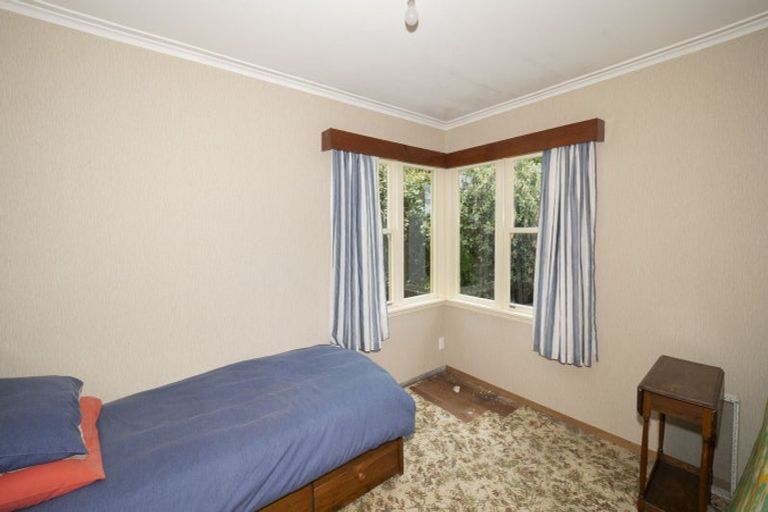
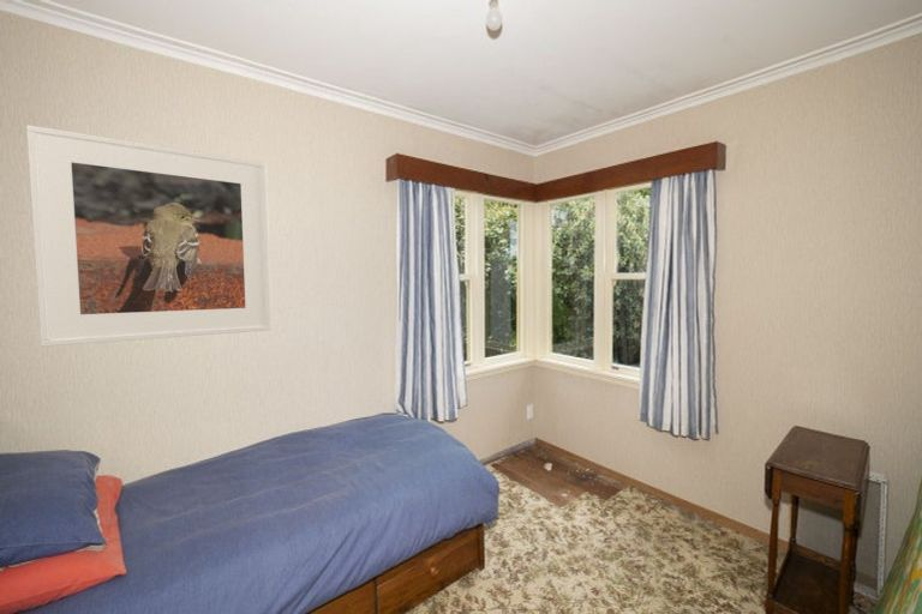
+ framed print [25,124,273,348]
